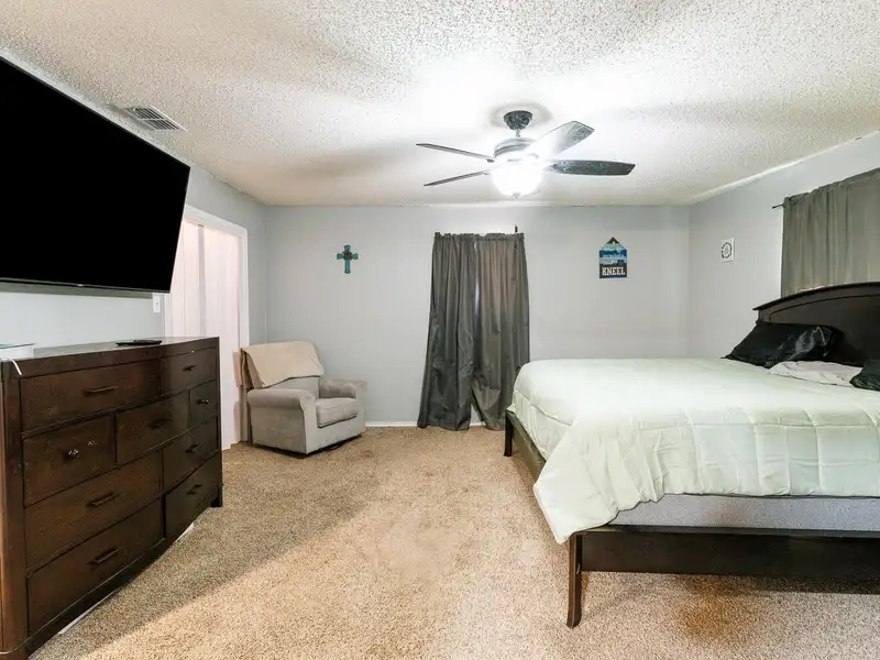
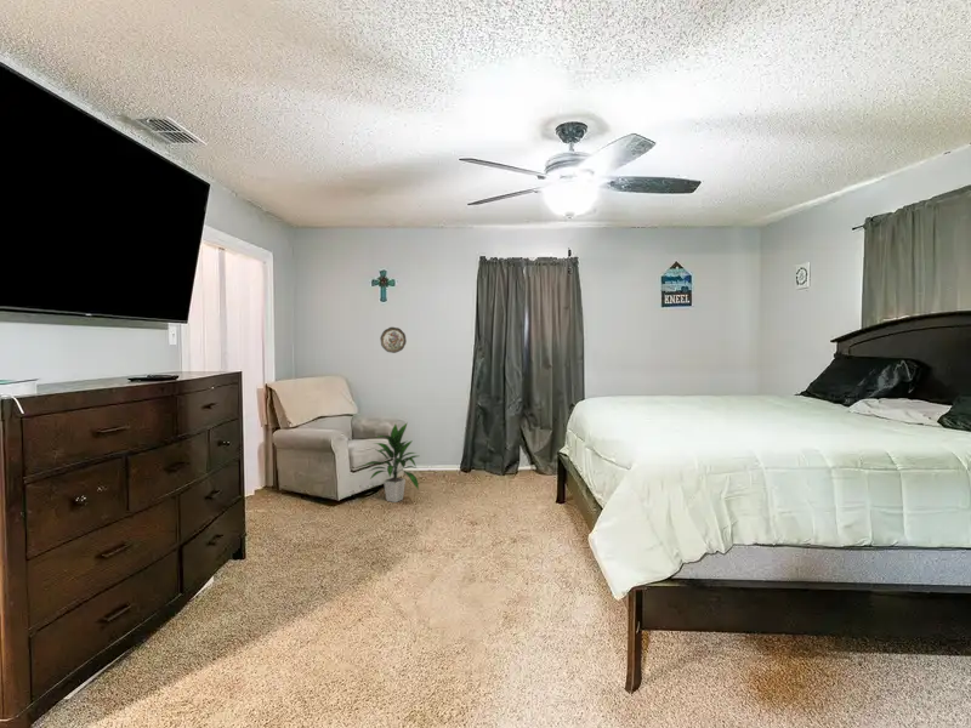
+ indoor plant [363,421,420,504]
+ decorative plate [379,326,408,354]
